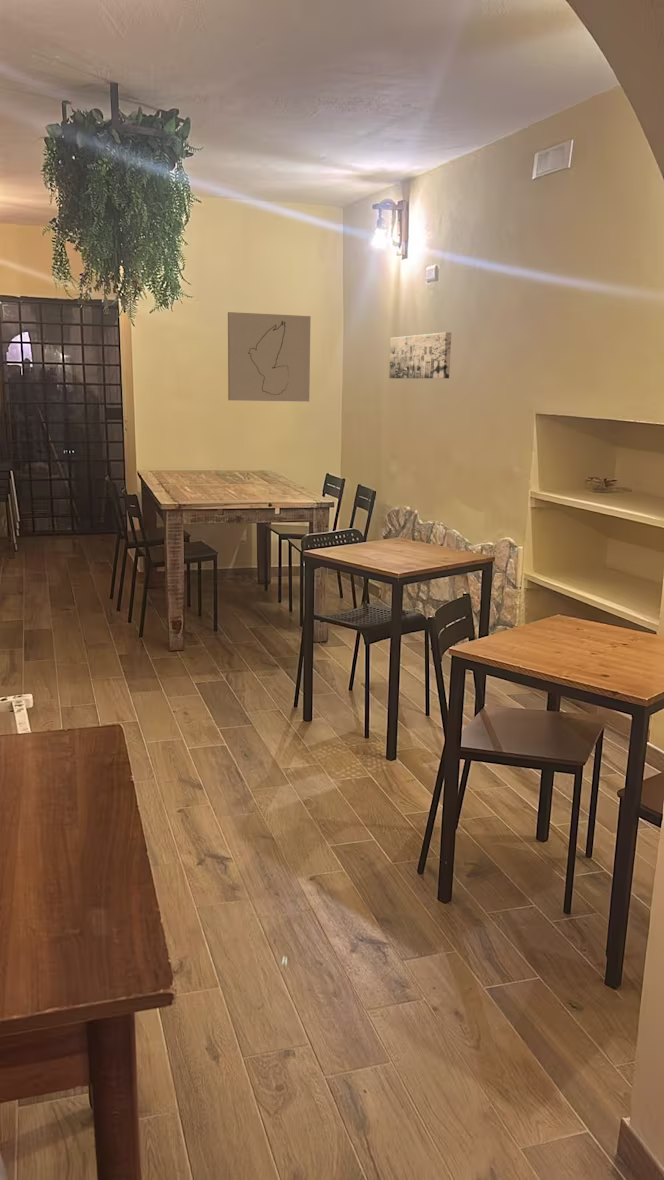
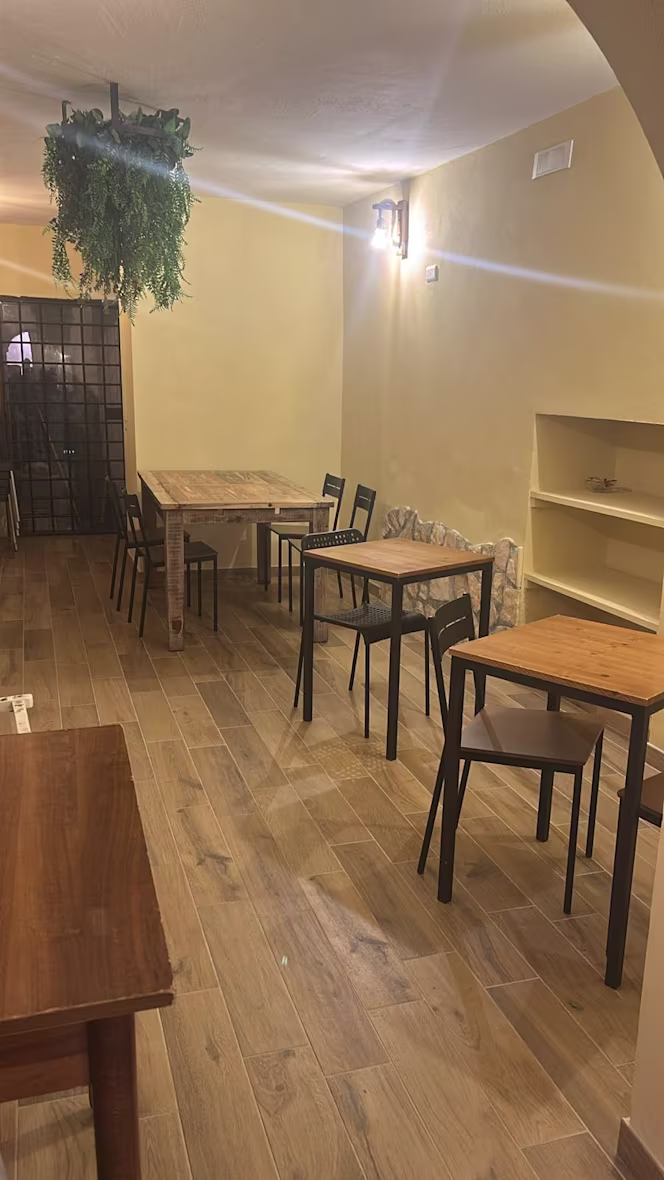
- wall art [227,311,312,402]
- wall art [388,331,452,379]
